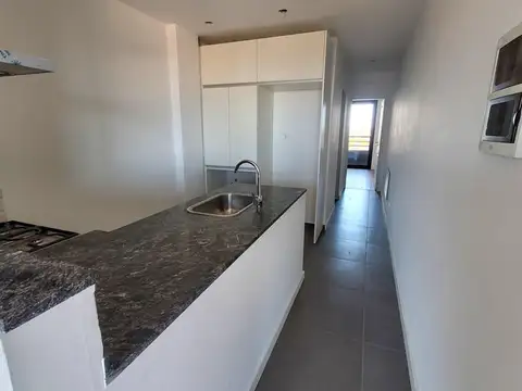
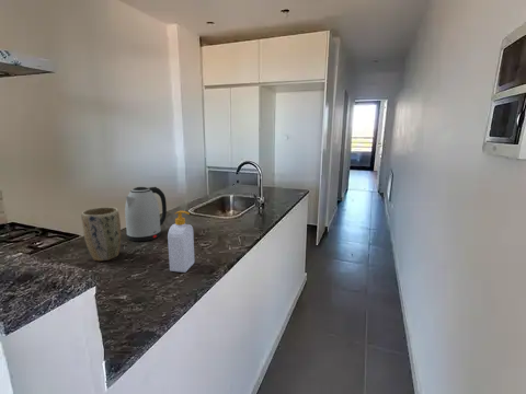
+ plant pot [81,206,123,262]
+ soap bottle [167,210,195,274]
+ kettle [124,186,168,242]
